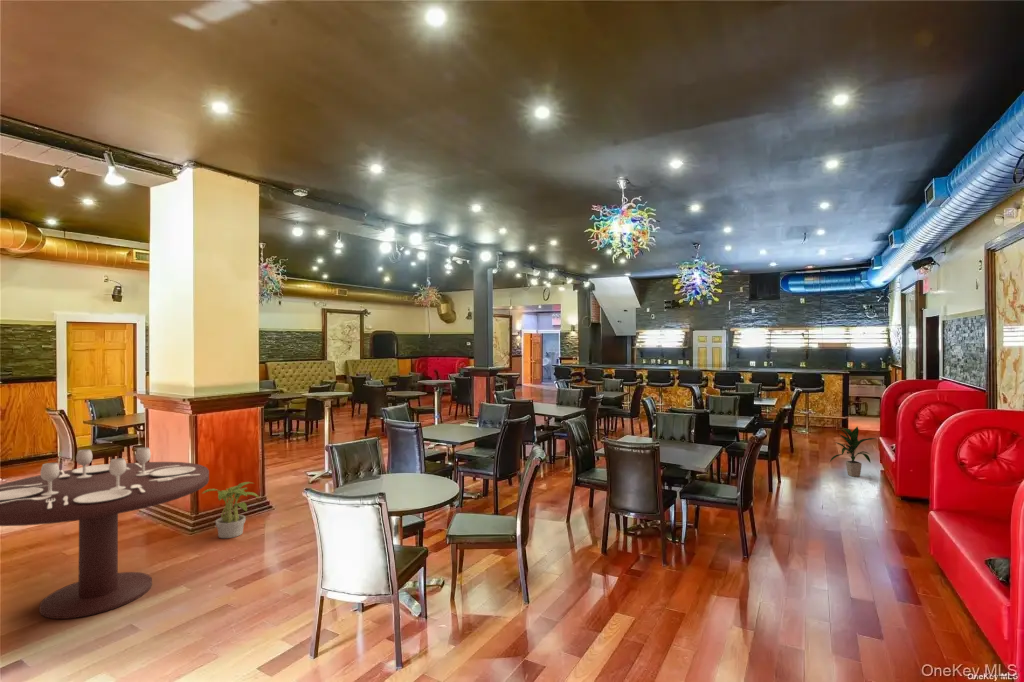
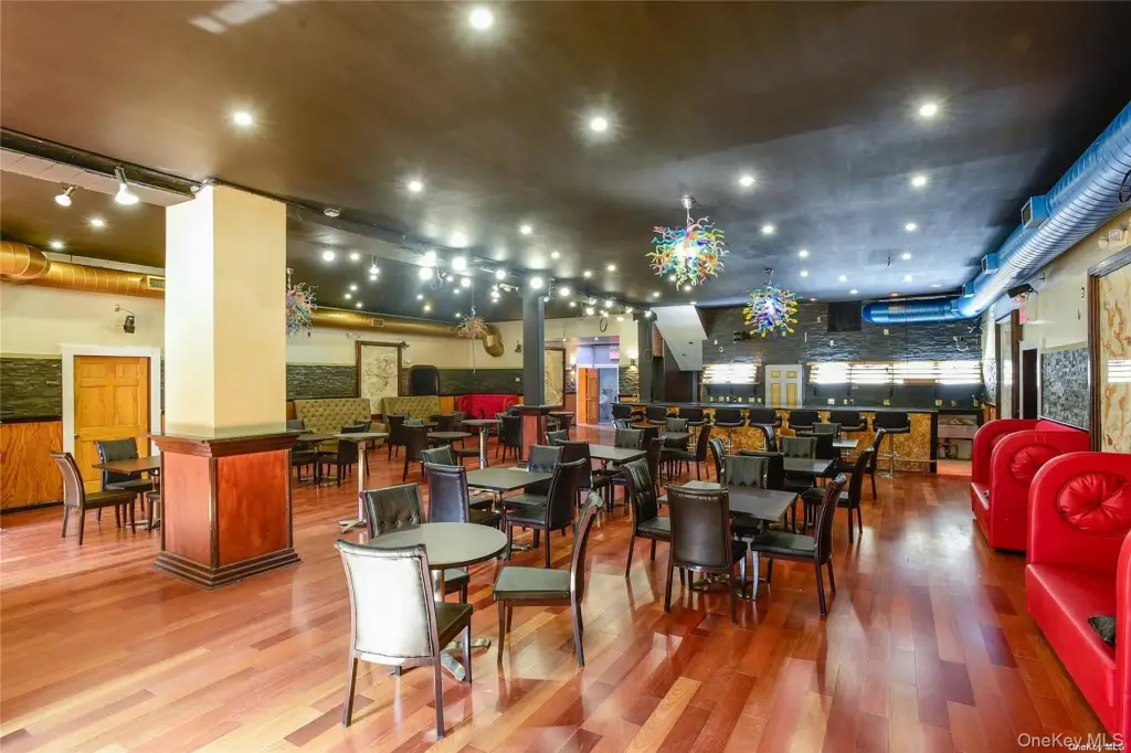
- indoor plant [828,426,876,478]
- dining table [0,446,210,620]
- potted plant [201,481,260,539]
